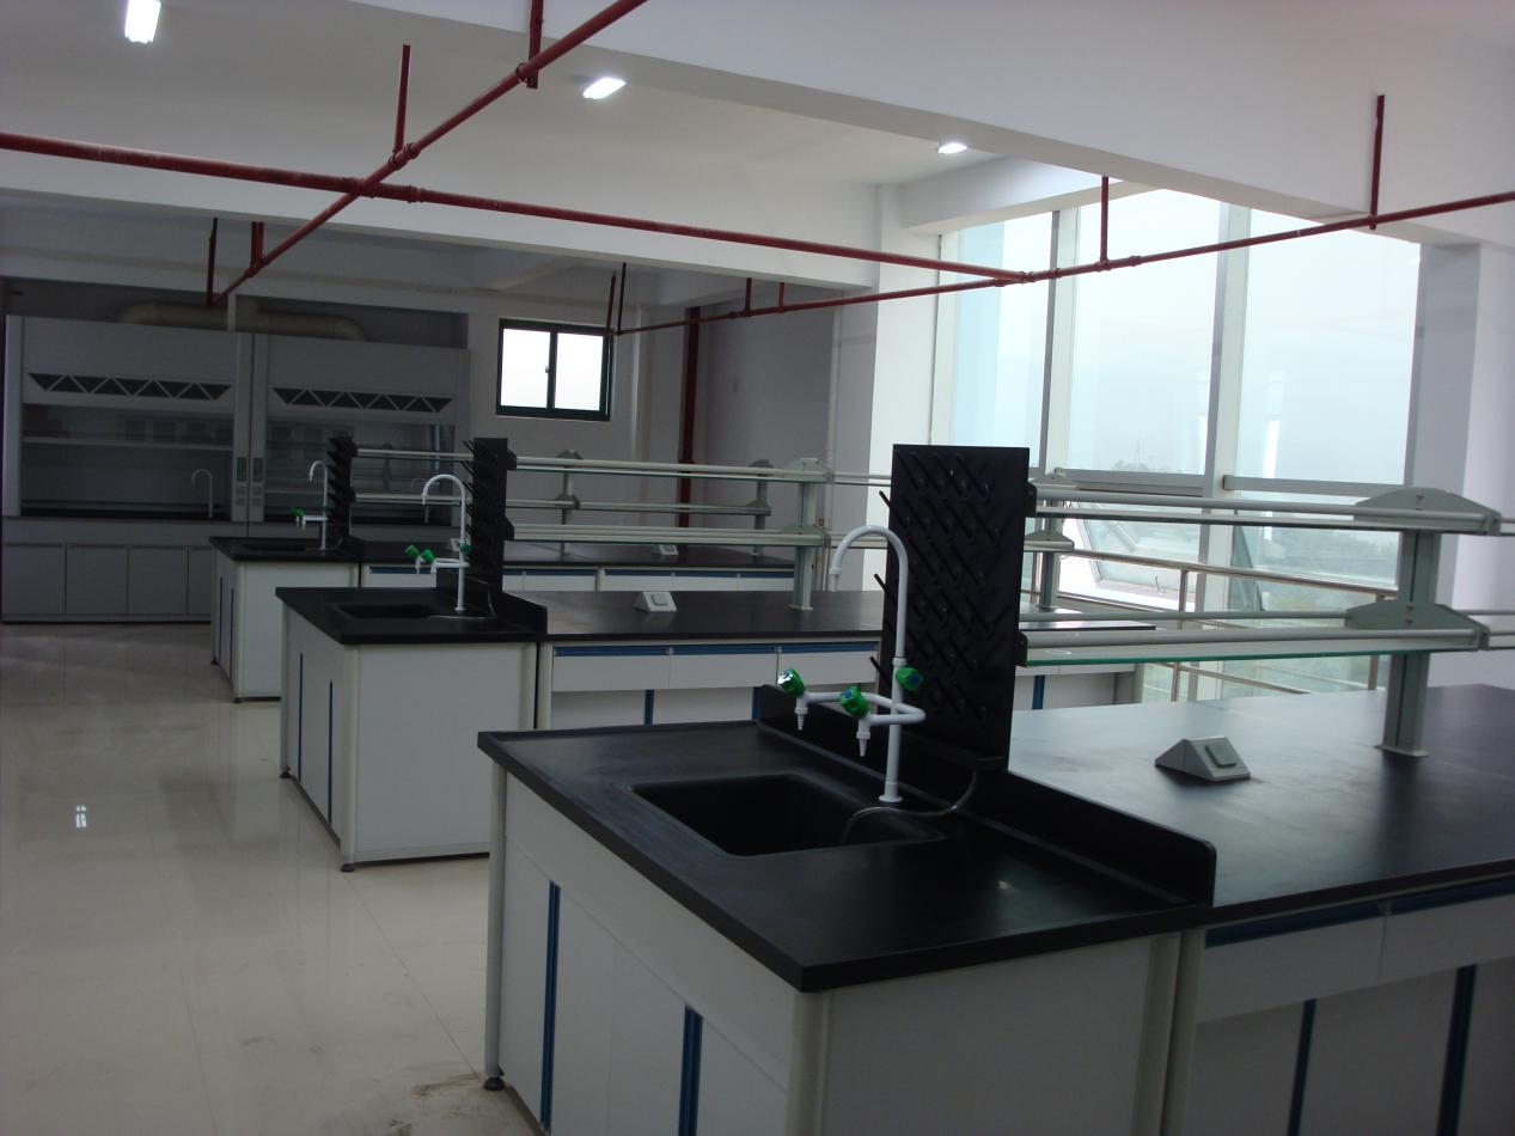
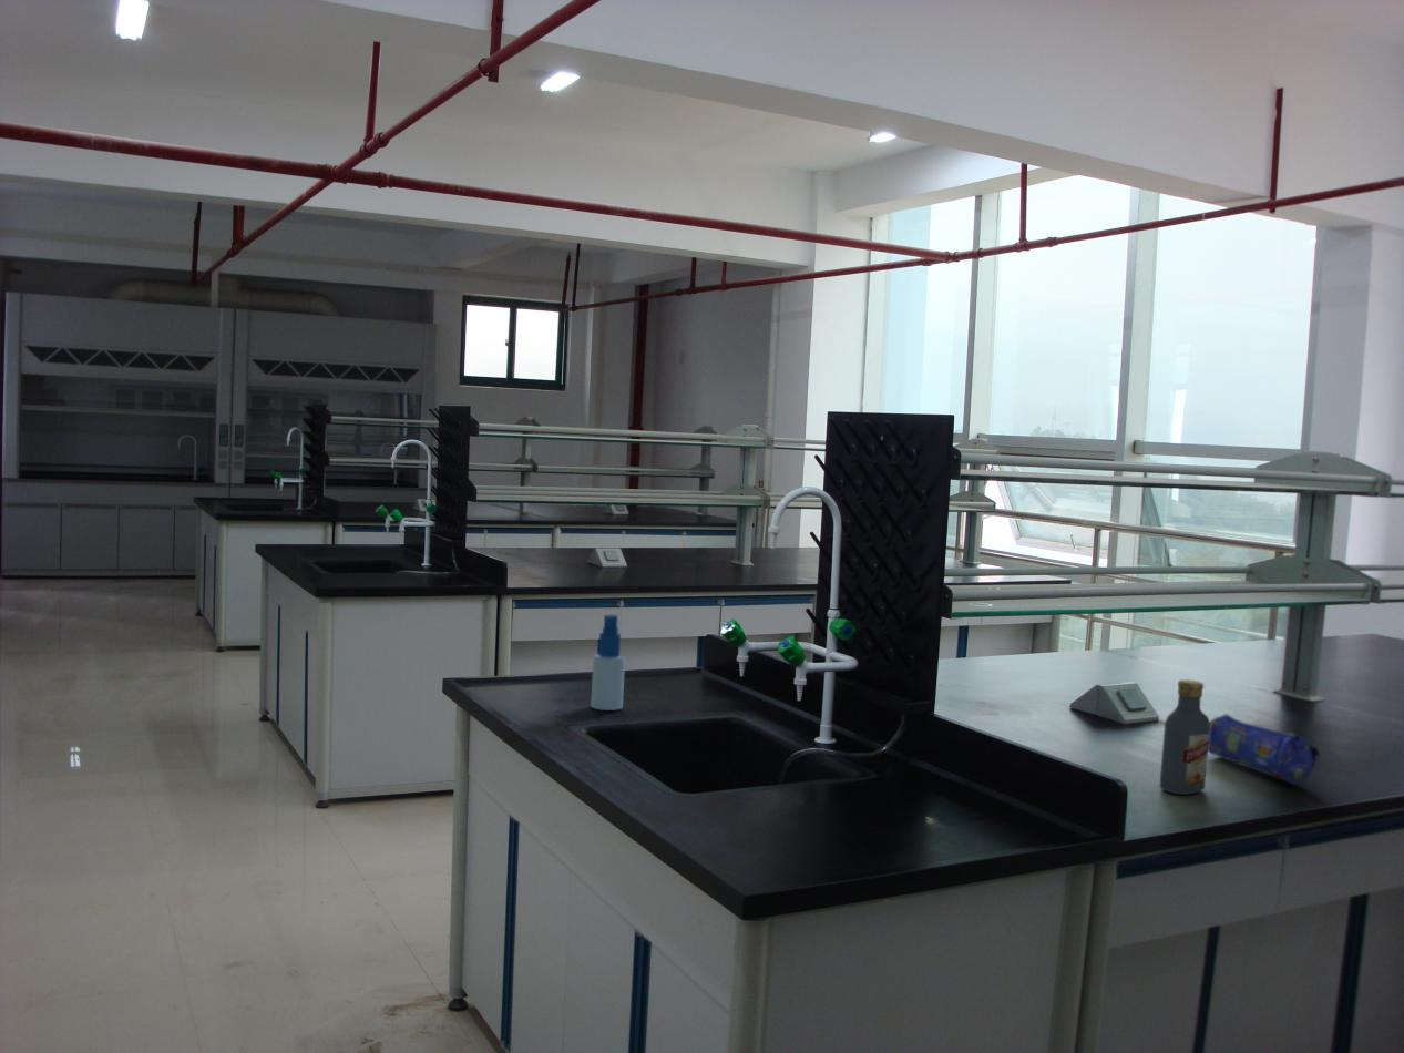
+ pencil case [1208,713,1322,786]
+ vodka [1158,678,1210,796]
+ spray bottle [590,614,626,712]
